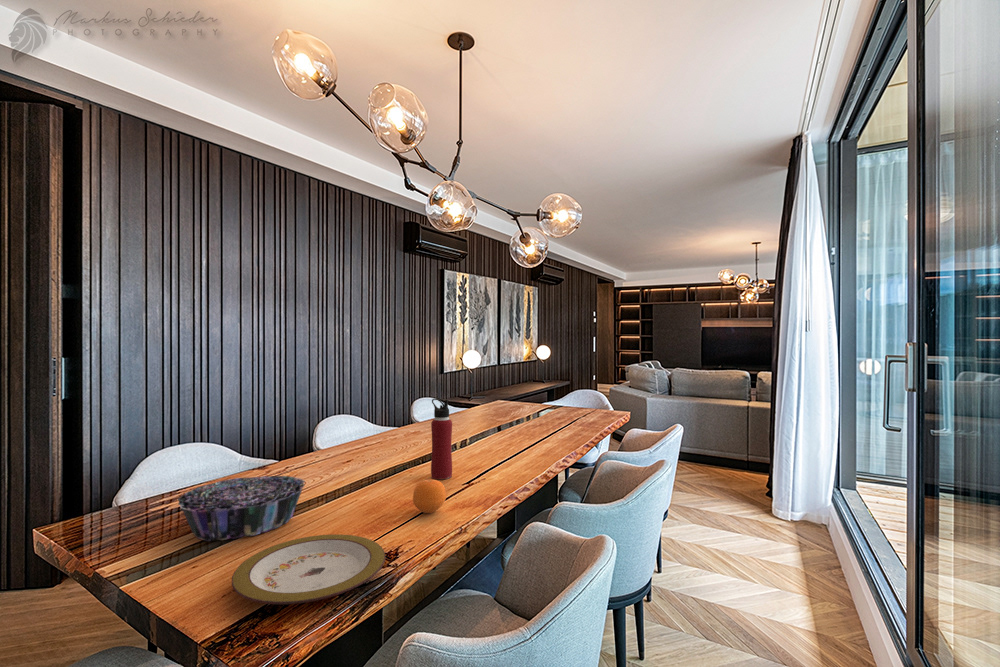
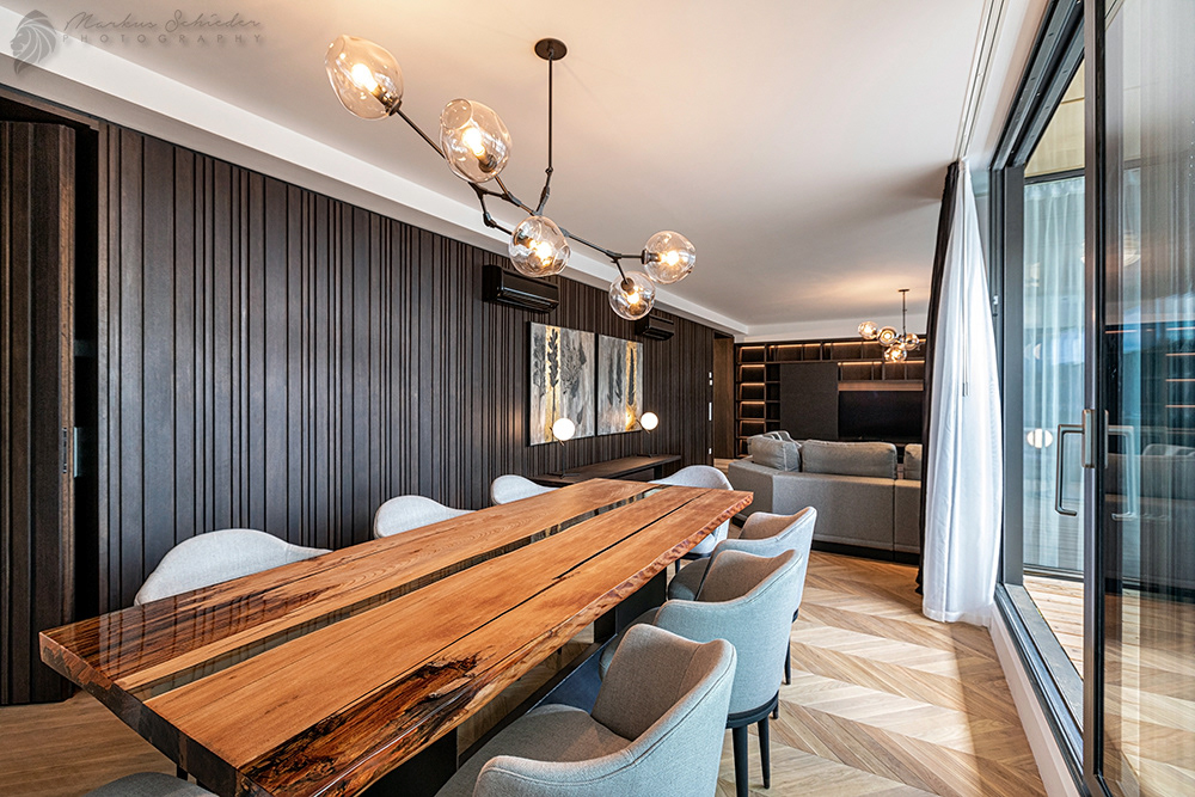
- plate [231,533,386,605]
- water bottle [430,398,453,480]
- decorative bowl [177,475,306,542]
- fruit [412,478,447,514]
